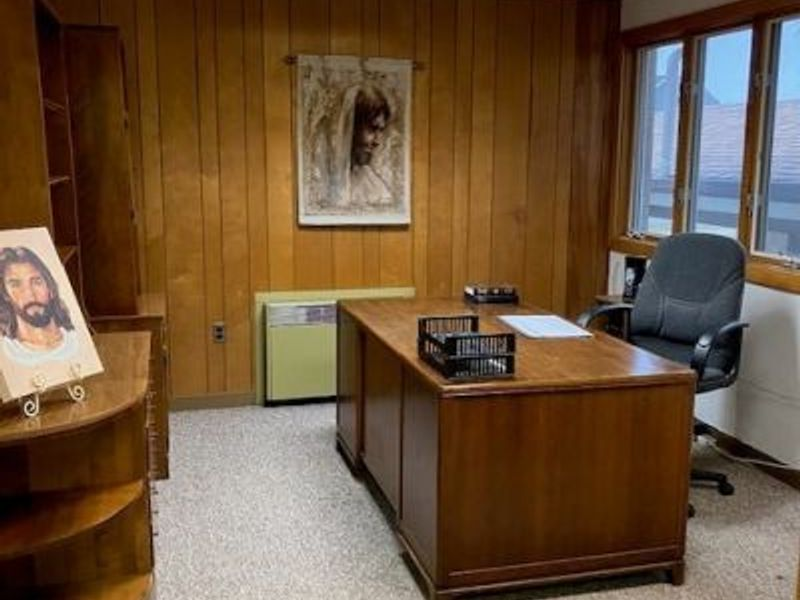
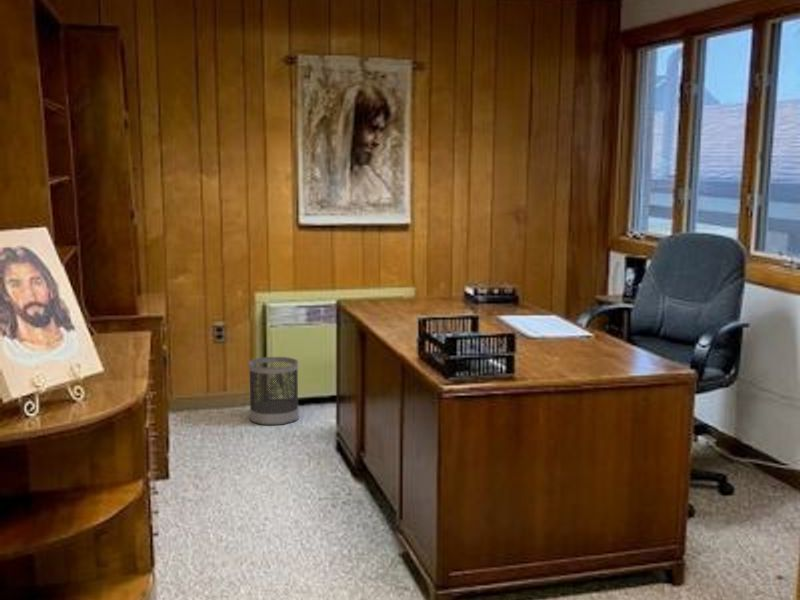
+ wastebasket [248,356,300,426]
